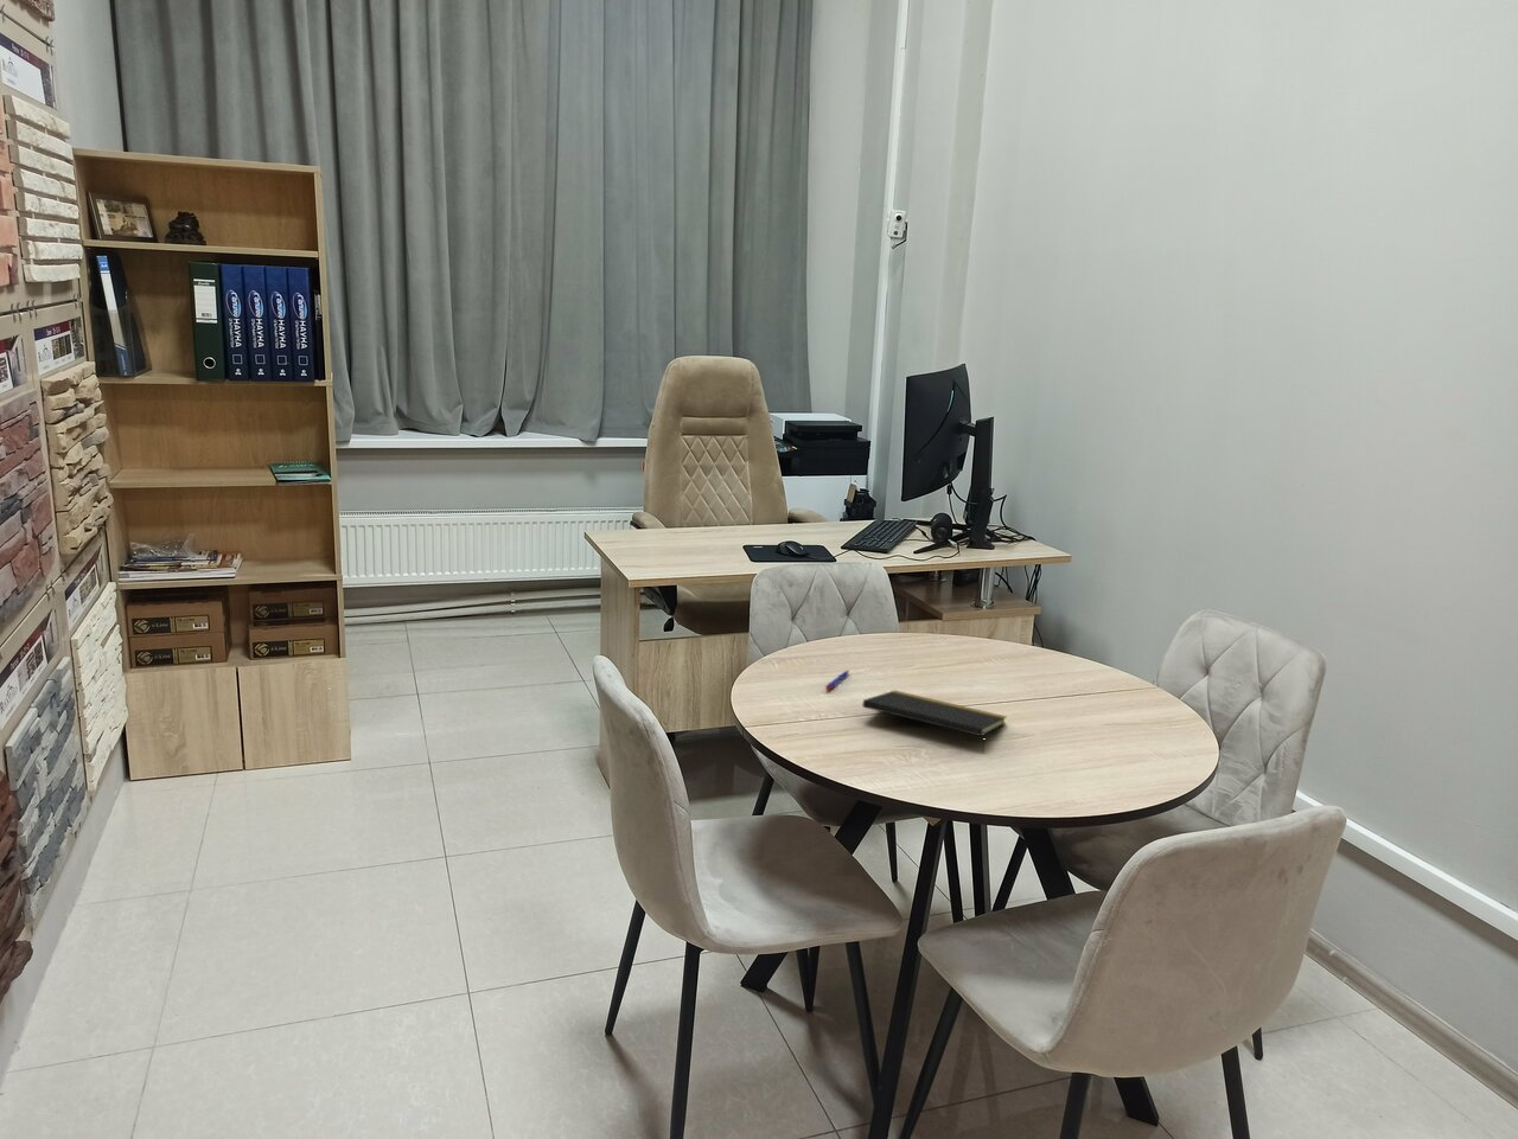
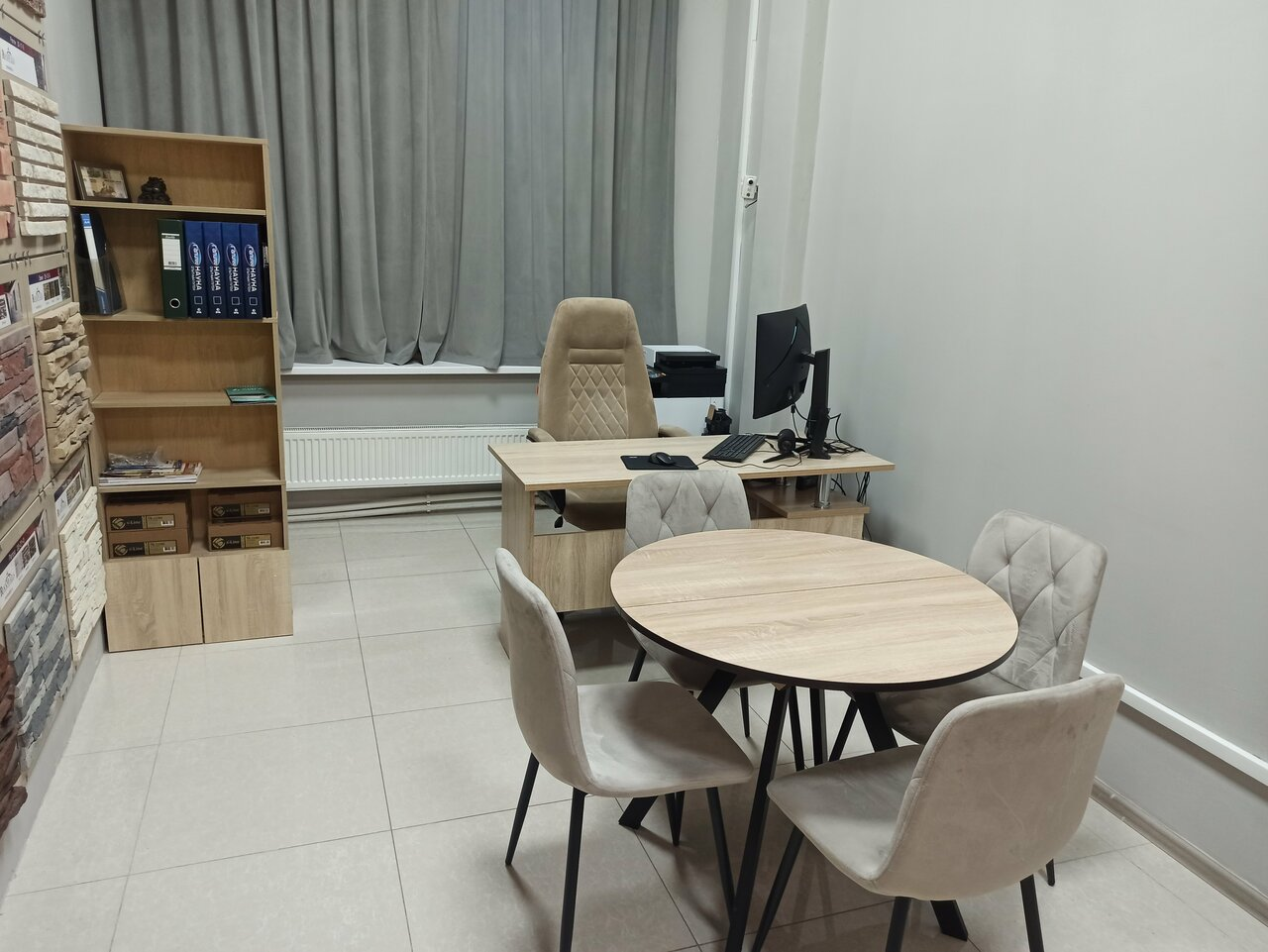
- pen [824,670,850,693]
- notepad [861,689,1007,755]
